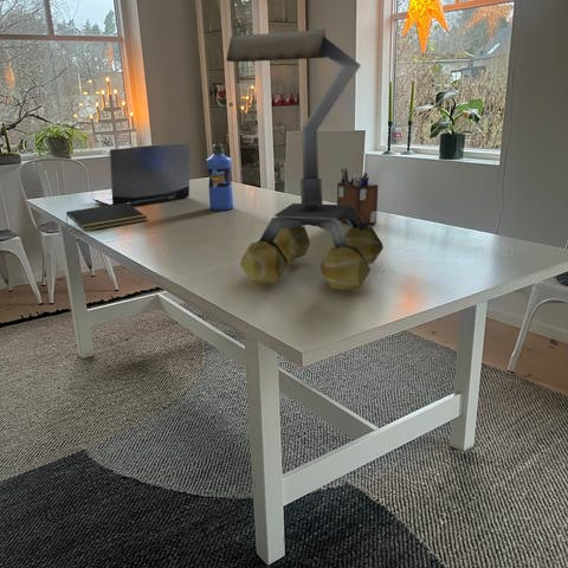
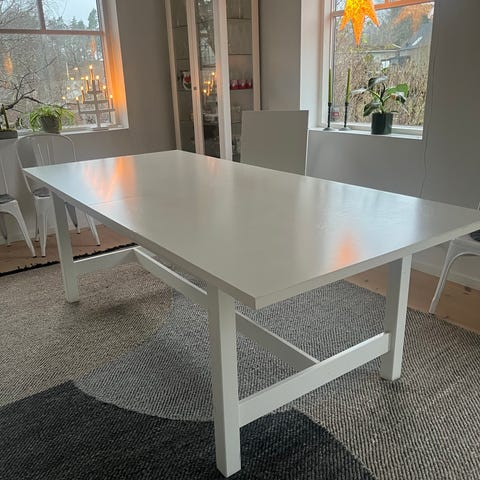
- laptop computer [91,141,191,207]
- desk organizer [336,167,379,226]
- desk lamp [225,28,385,291]
- notepad [65,202,148,233]
- water bottle [206,142,234,212]
